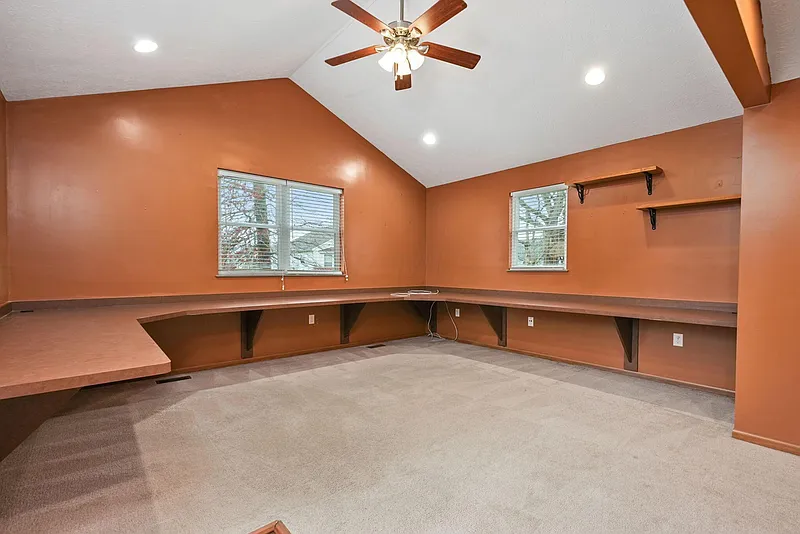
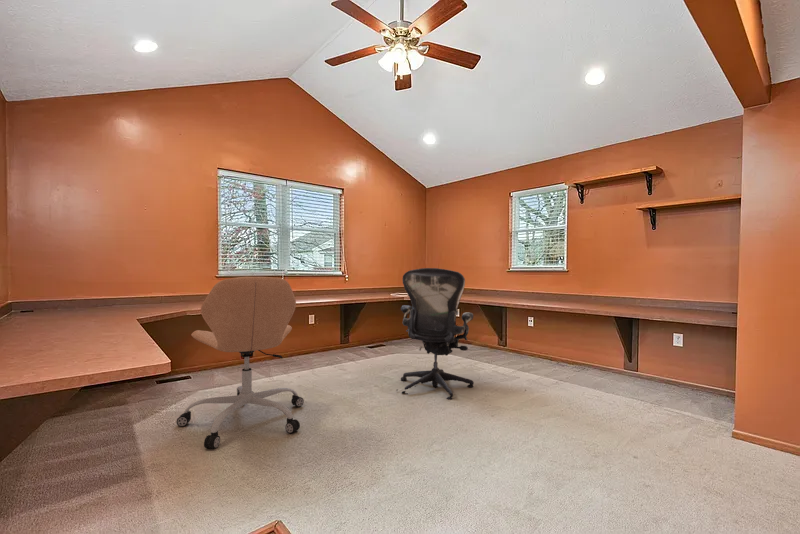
+ office chair [176,276,305,450]
+ office chair [395,267,475,401]
